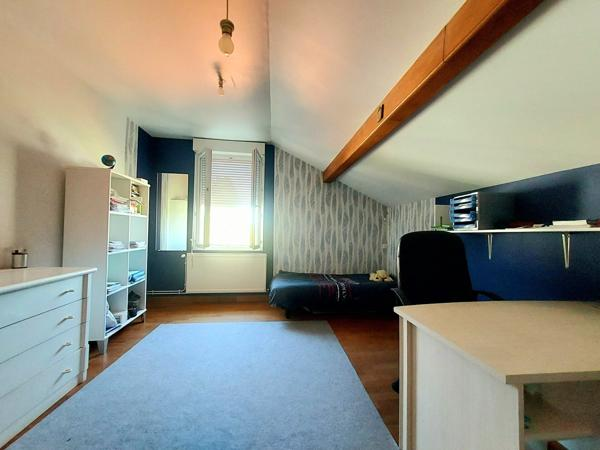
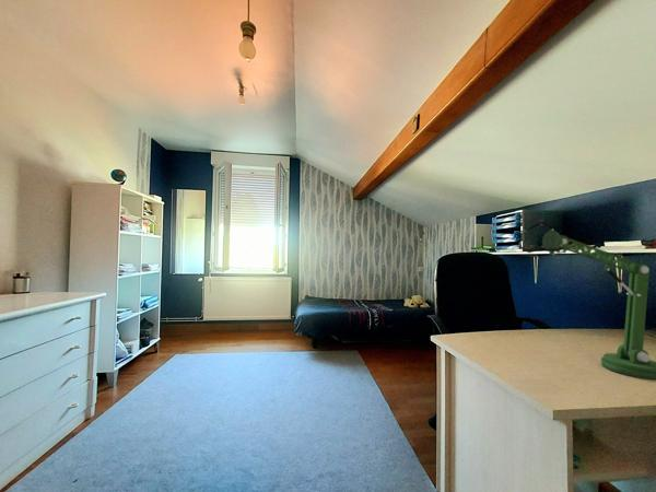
+ desk lamp [516,219,656,382]
